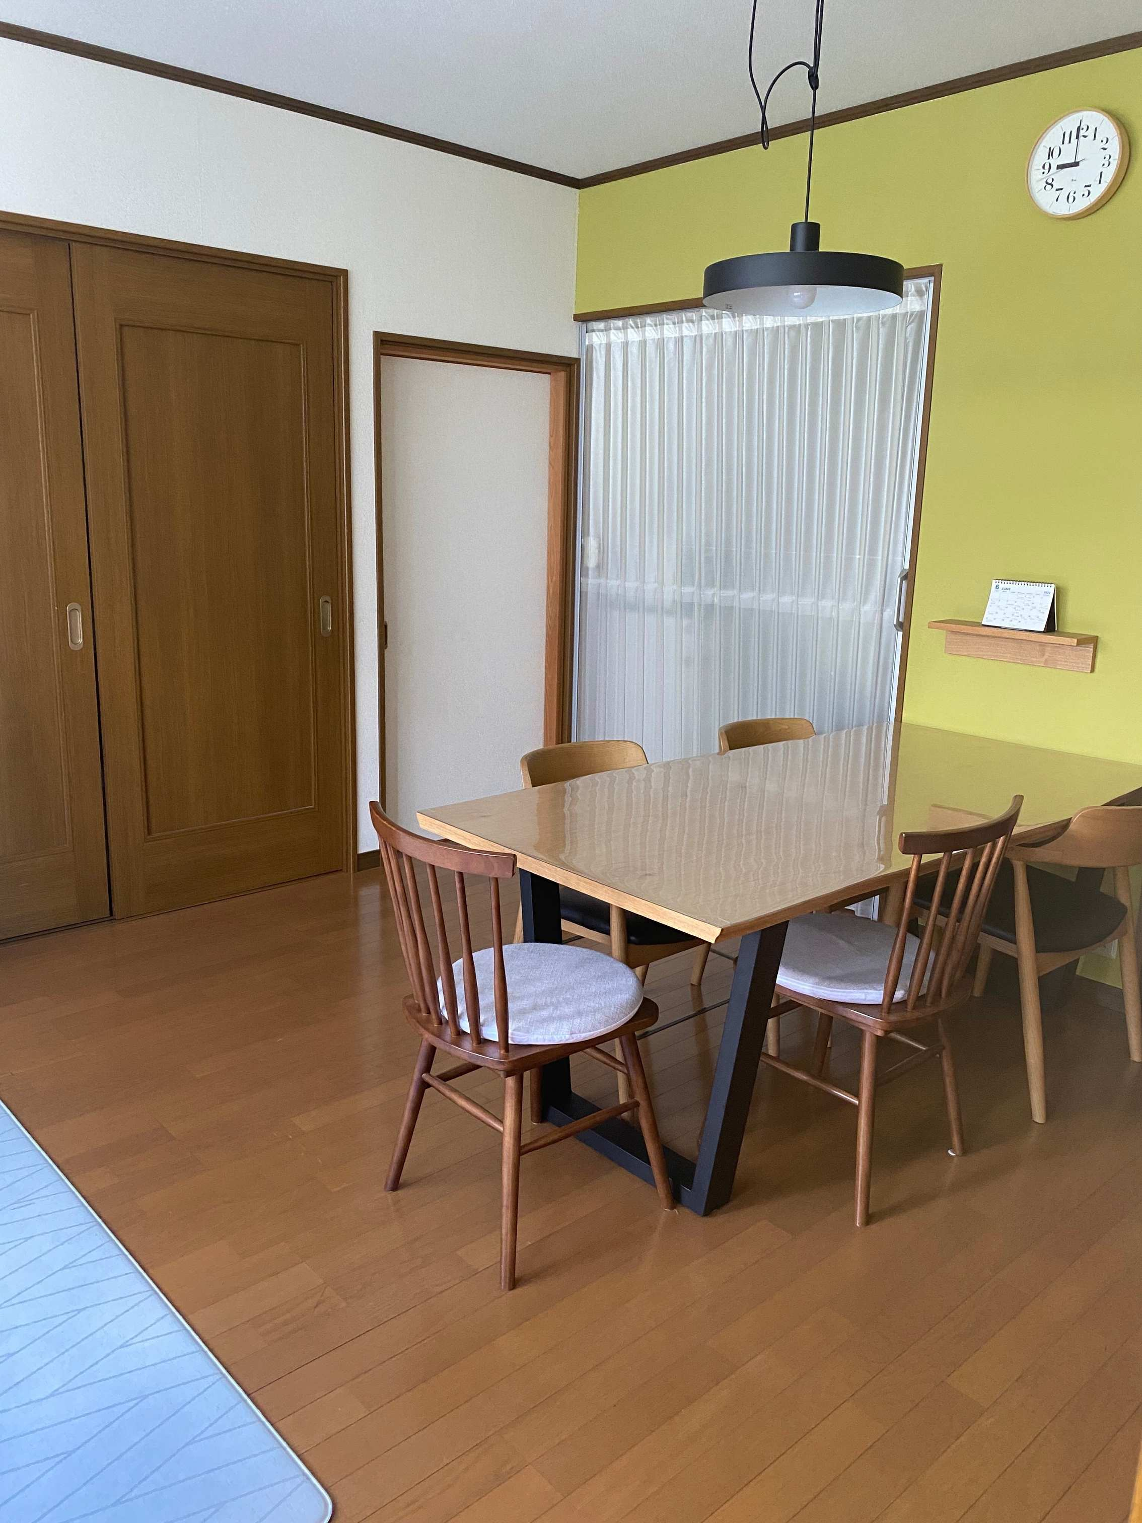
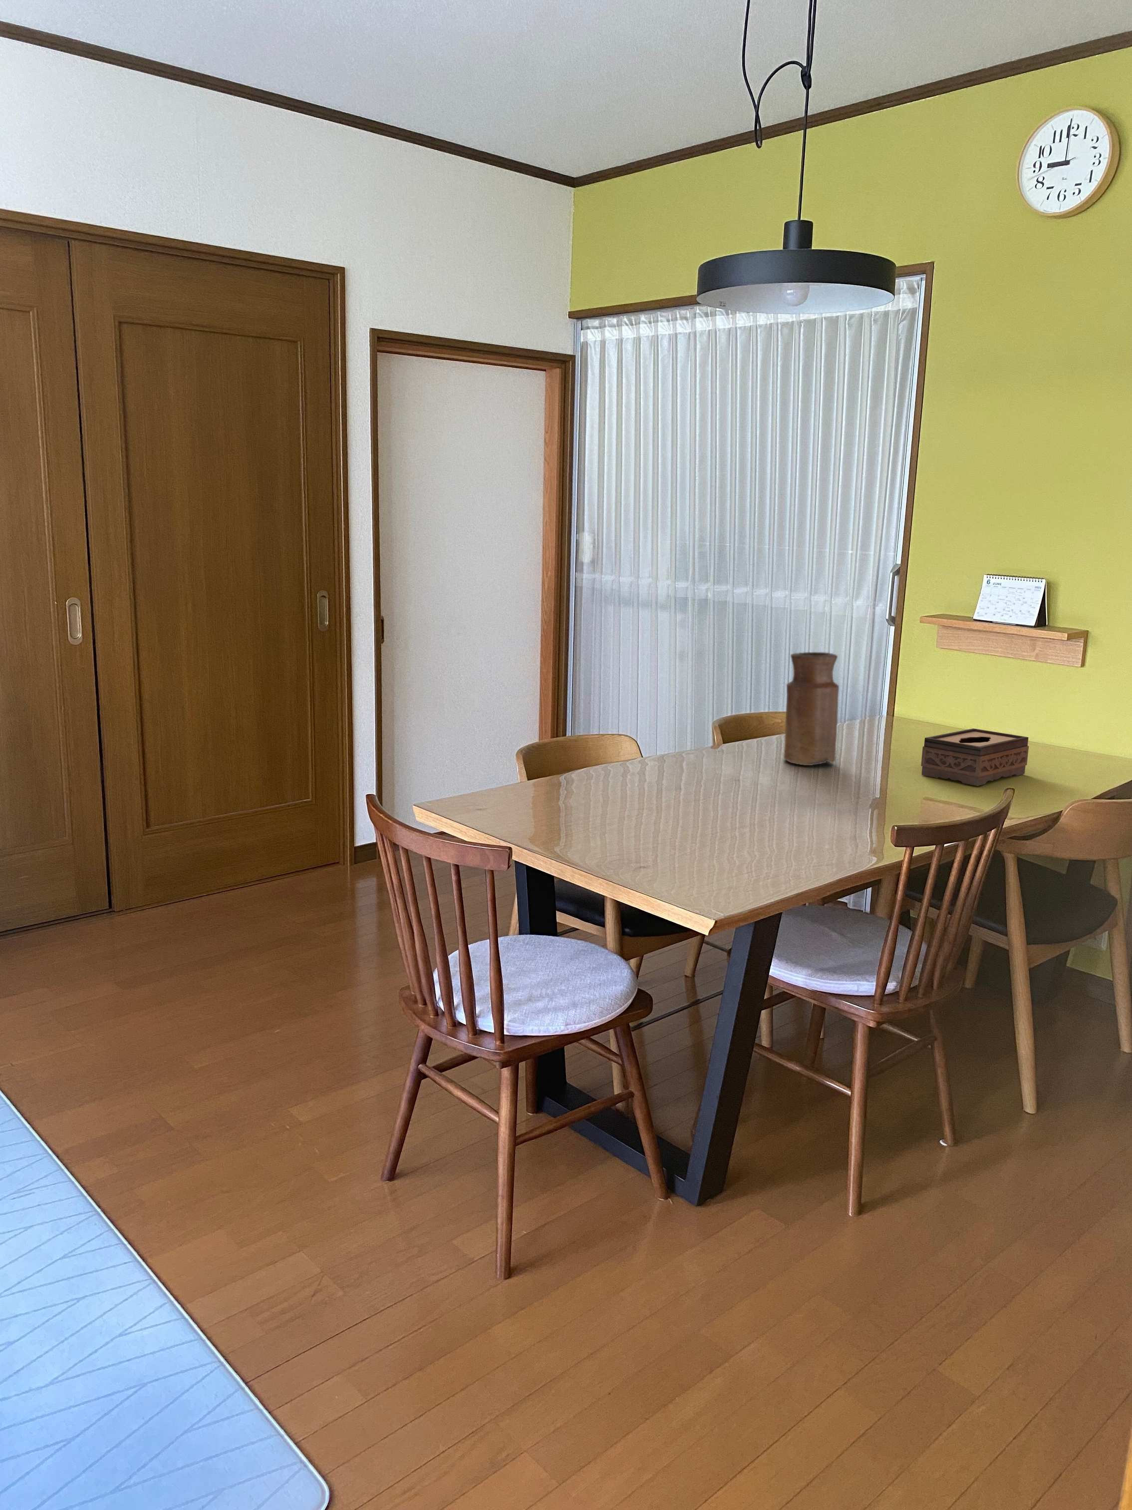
+ vase [784,652,839,766]
+ tissue box [920,728,1030,786]
